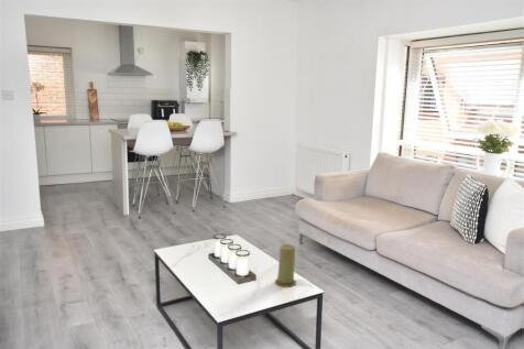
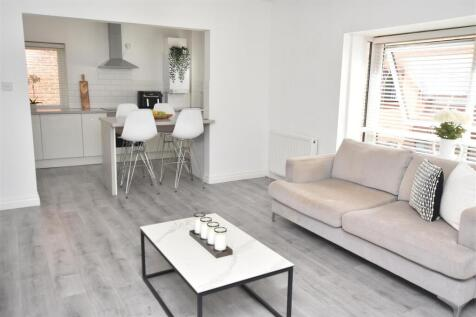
- candle [274,243,297,288]
